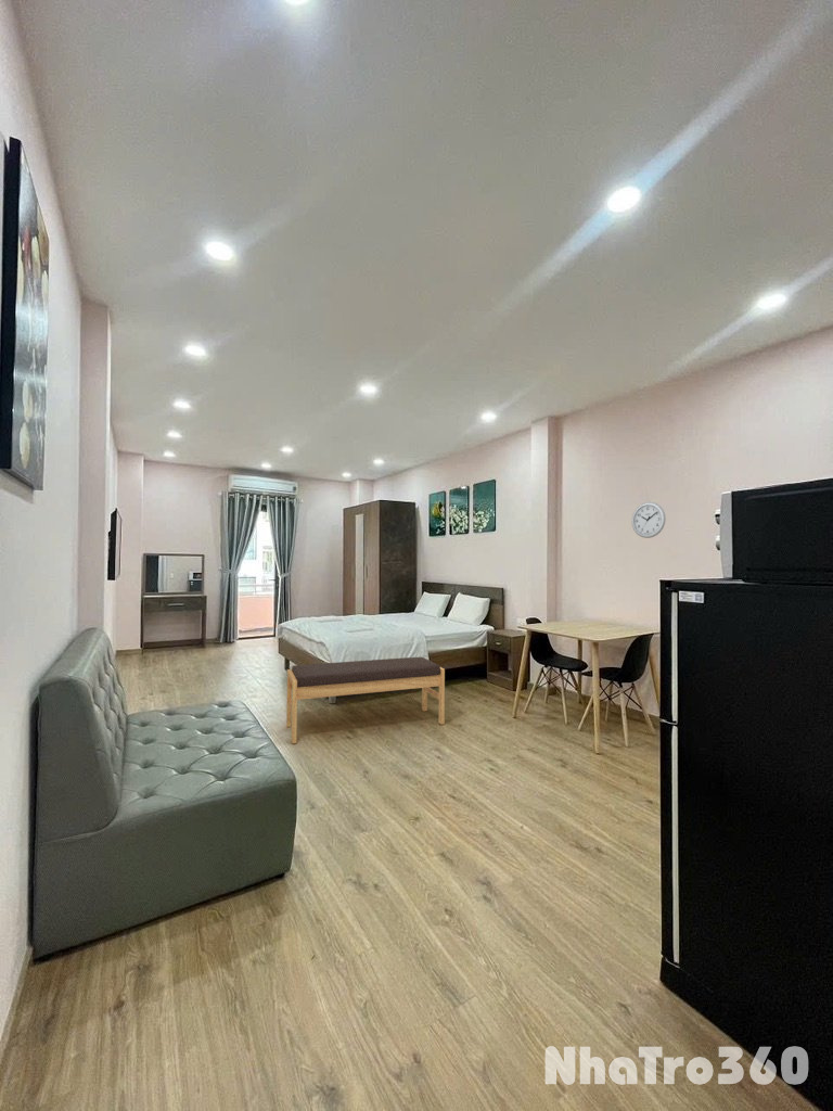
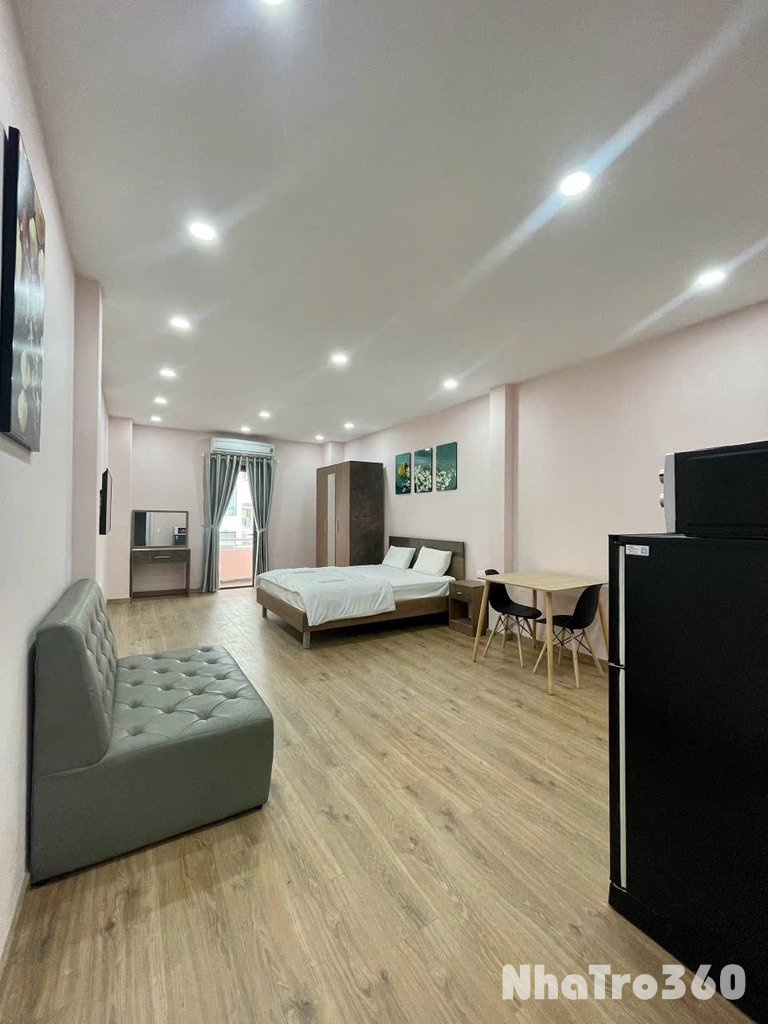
- wall clock [631,501,667,539]
- bench [285,656,446,745]
